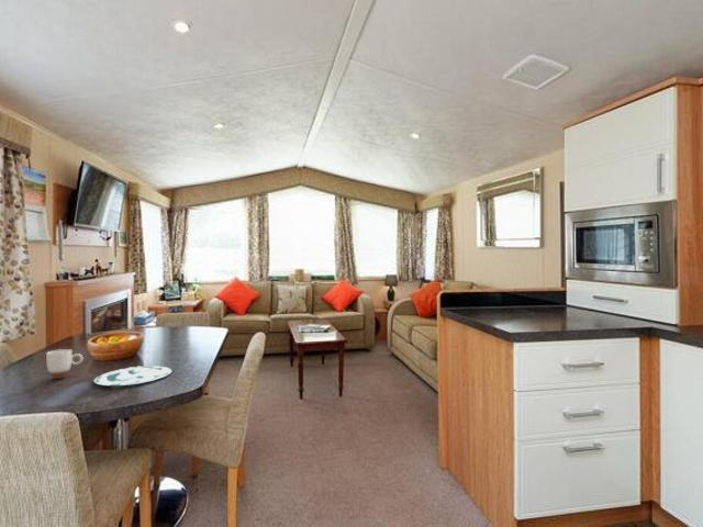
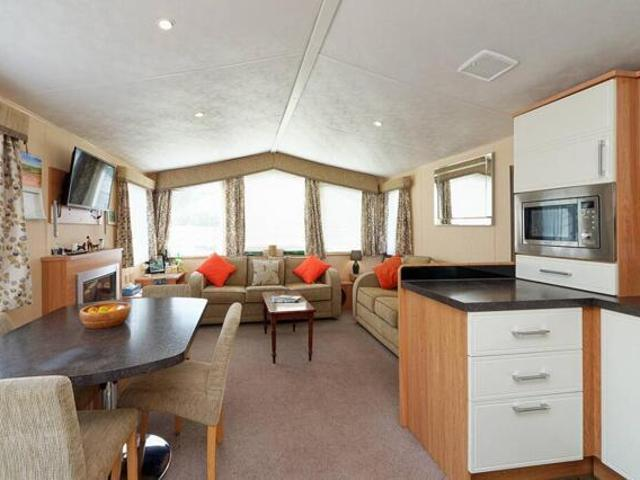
- plate [92,365,174,386]
- mug [45,348,85,380]
